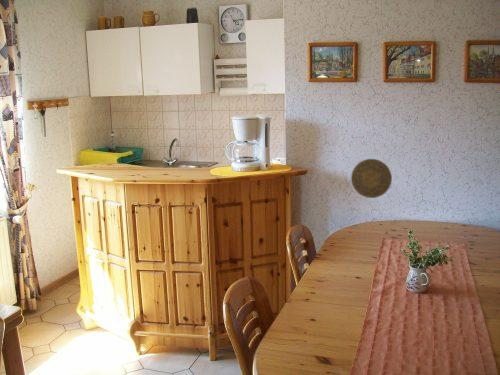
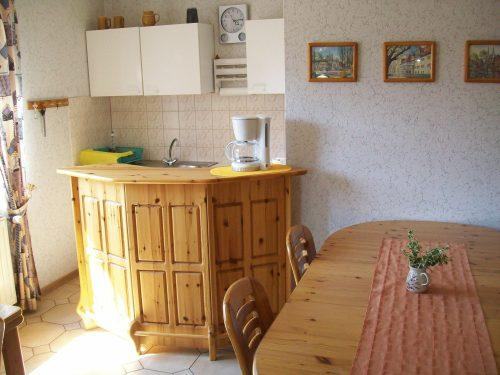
- decorative plate [350,158,393,199]
